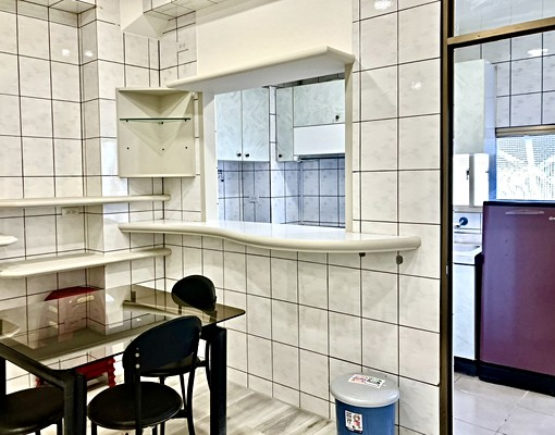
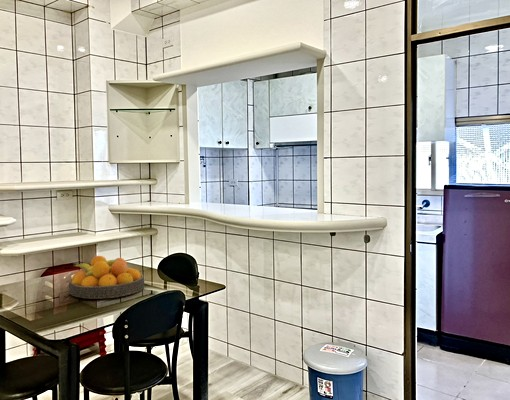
+ fruit bowl [67,255,146,300]
